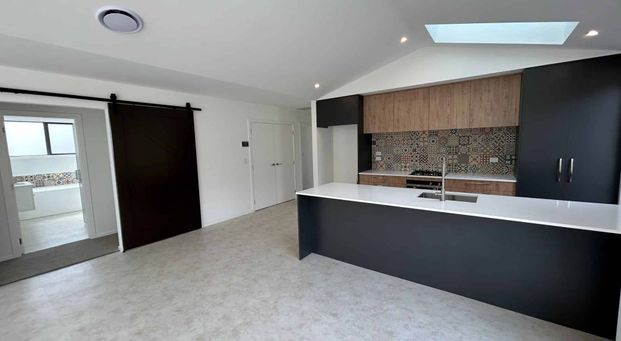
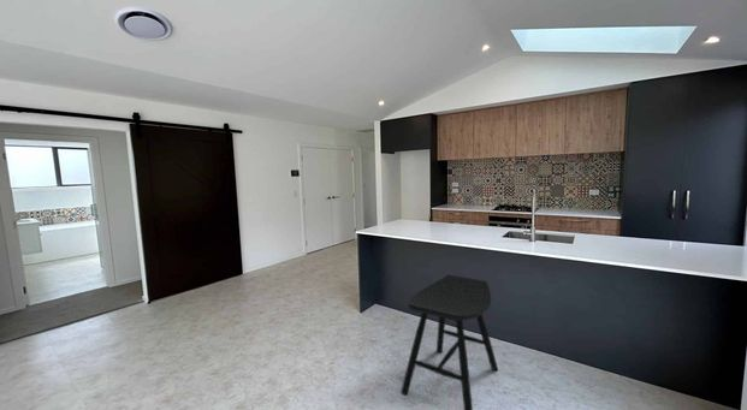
+ stool [399,274,499,410]
